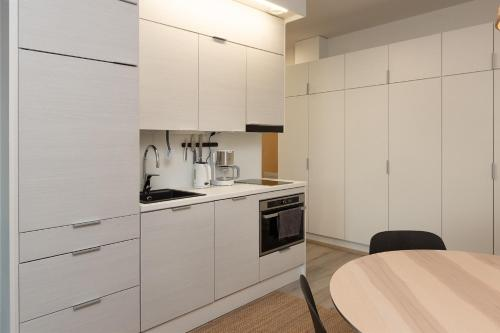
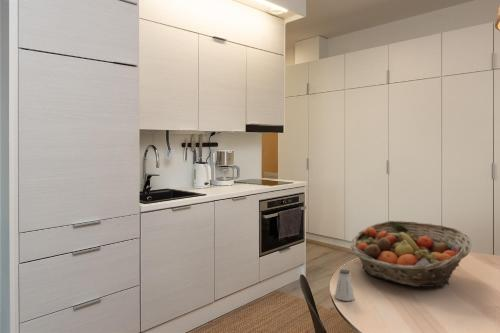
+ fruit basket [350,220,472,288]
+ saltshaker [334,269,356,302]
